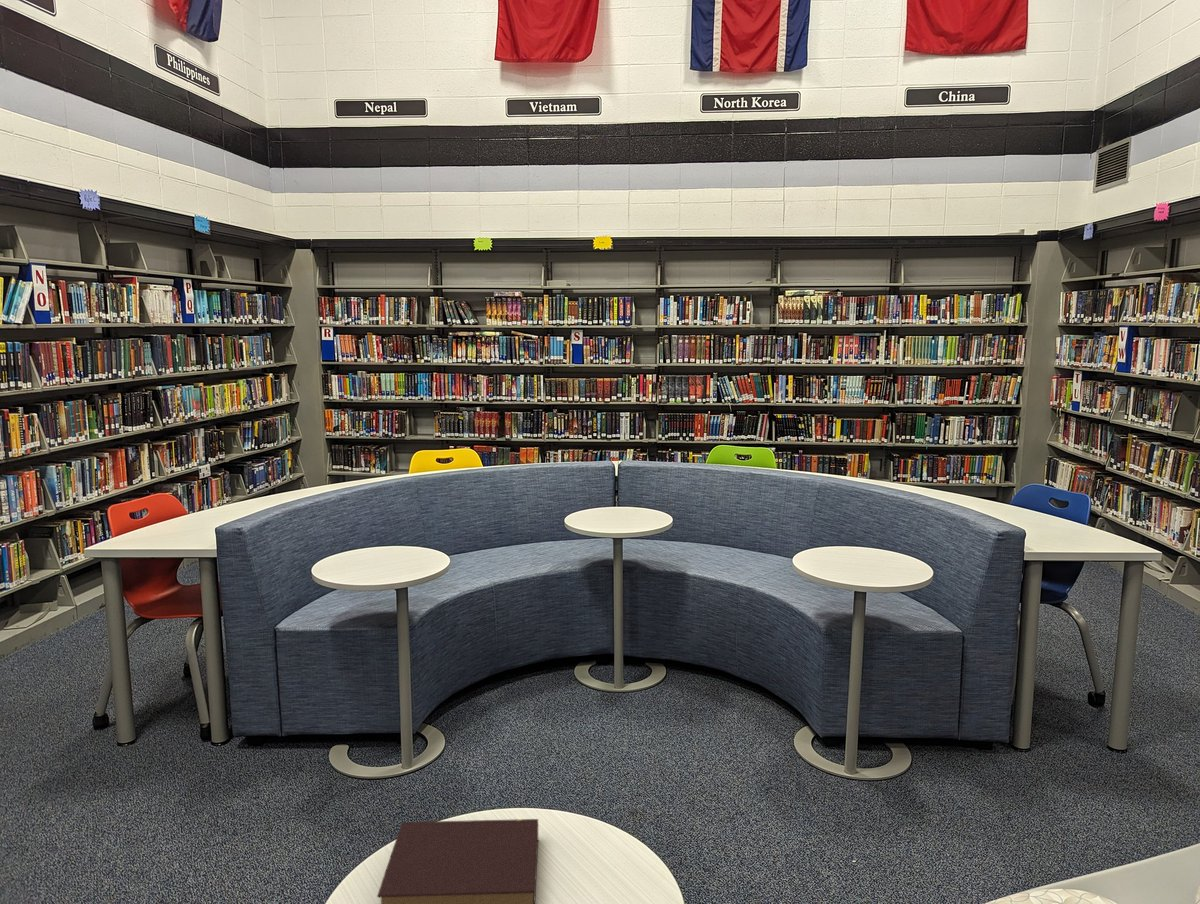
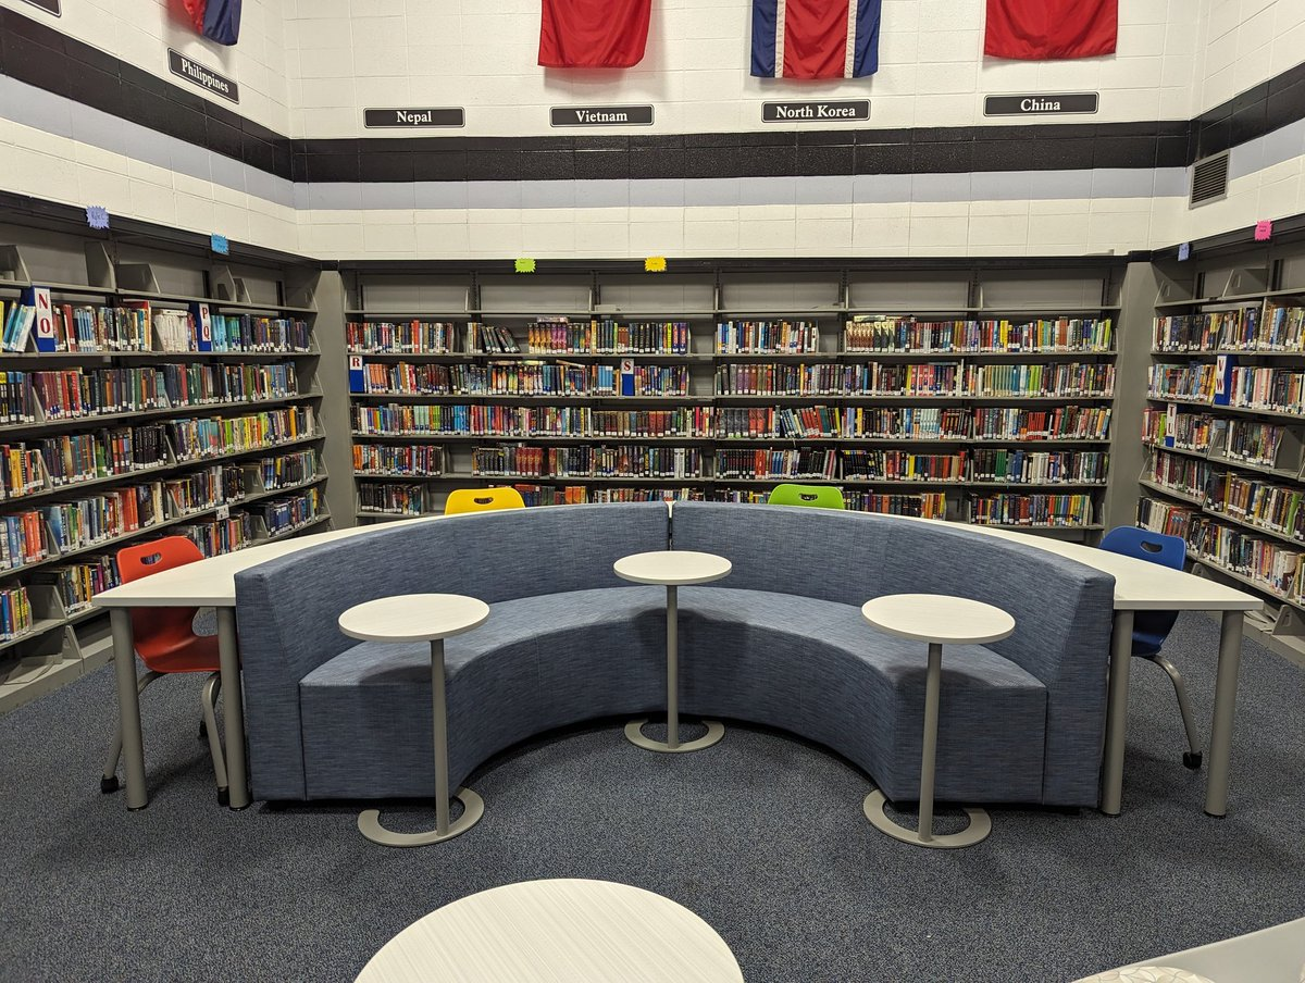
- book [376,818,539,904]
